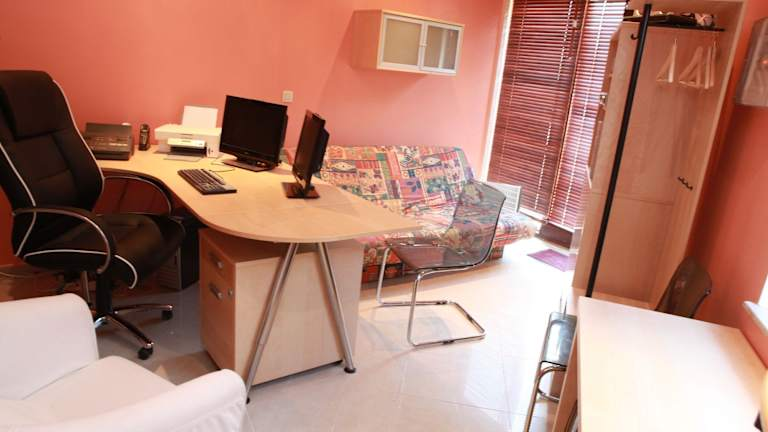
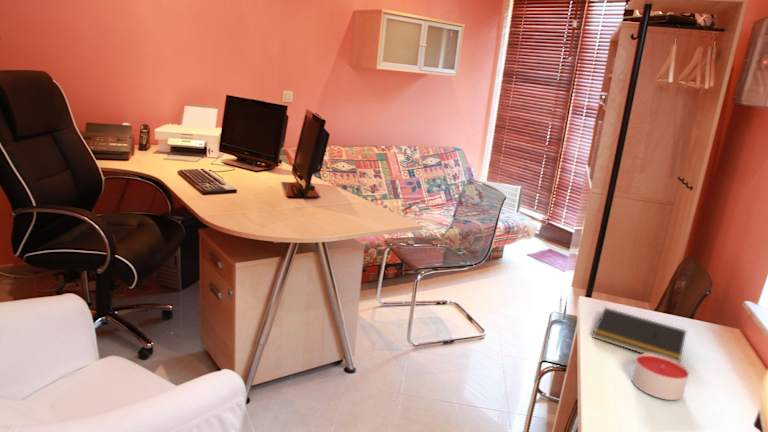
+ notepad [591,307,687,364]
+ candle [631,353,690,401]
